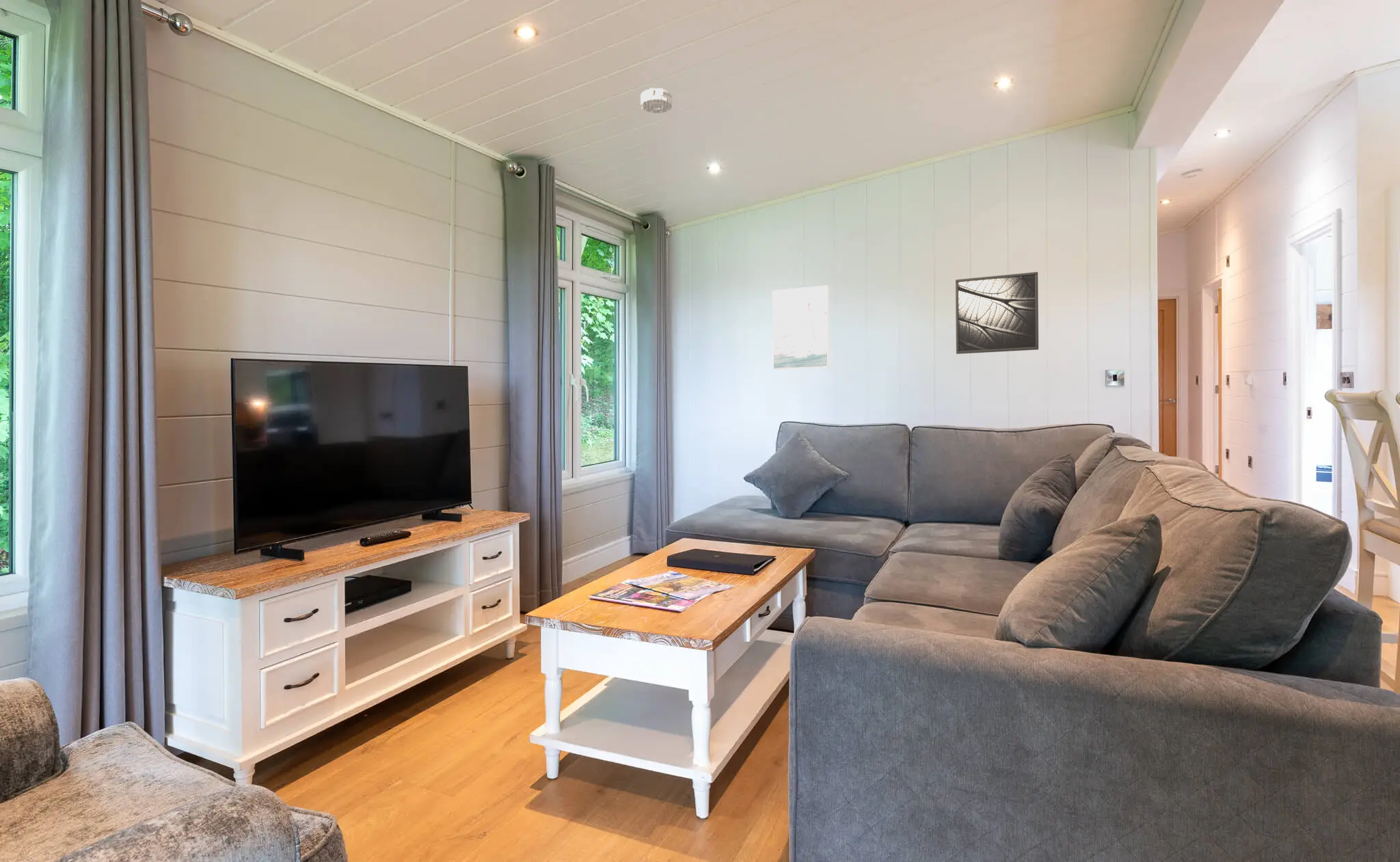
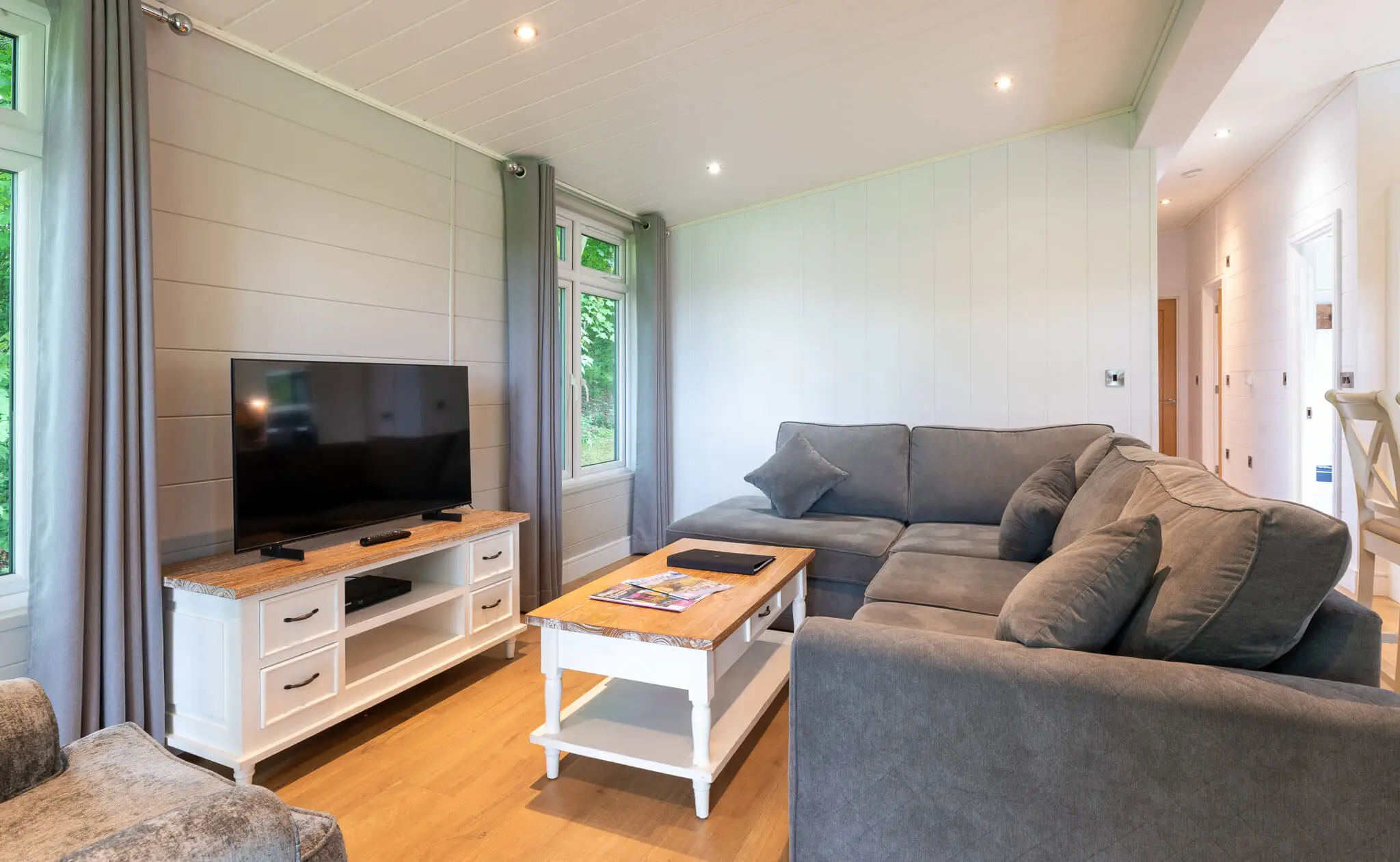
- smoke detector [640,87,673,114]
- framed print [772,284,830,371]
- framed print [955,271,1039,355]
